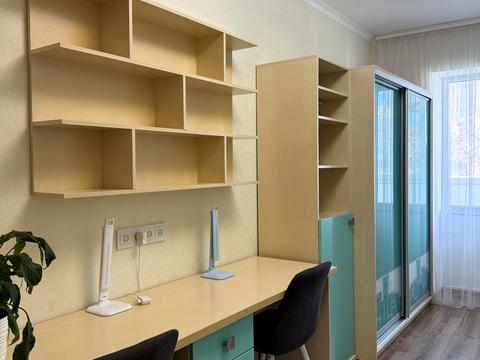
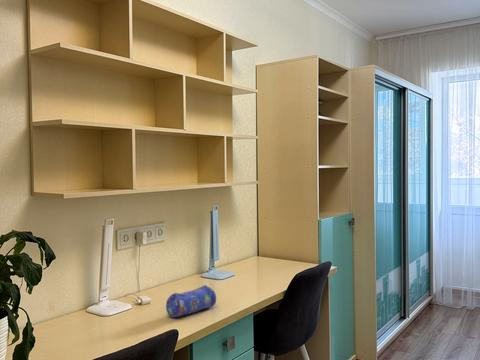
+ pencil case [165,284,217,319]
